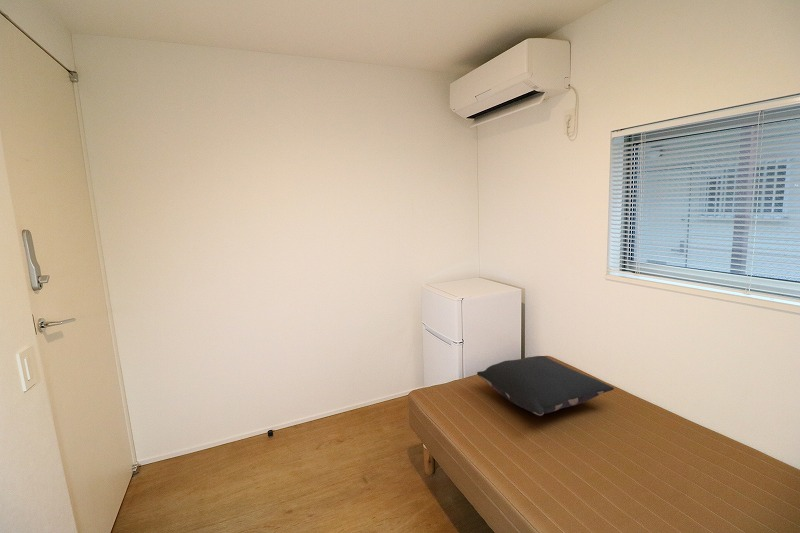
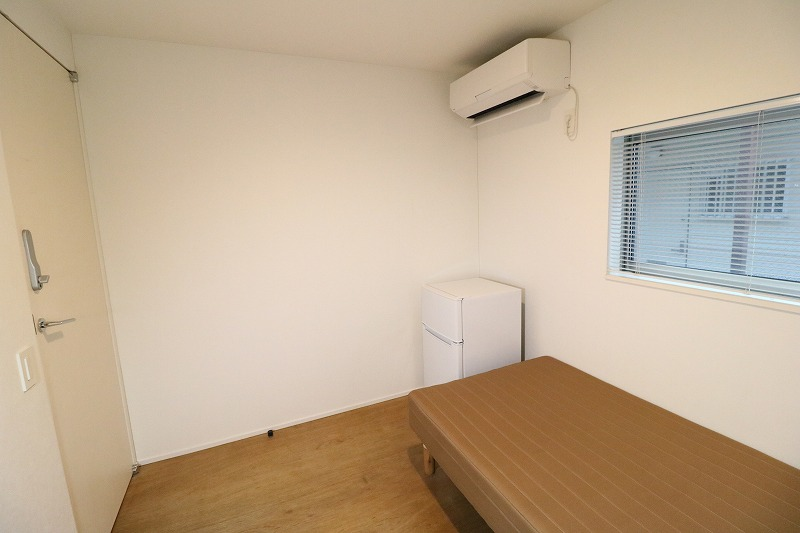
- pillow [476,355,615,417]
